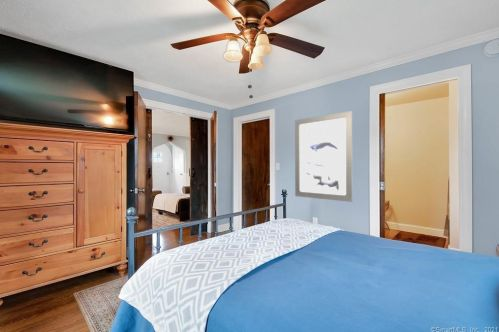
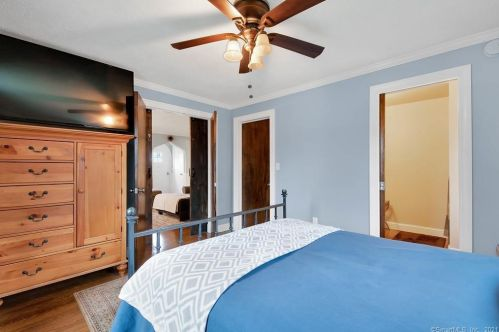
- wall art [294,110,353,203]
